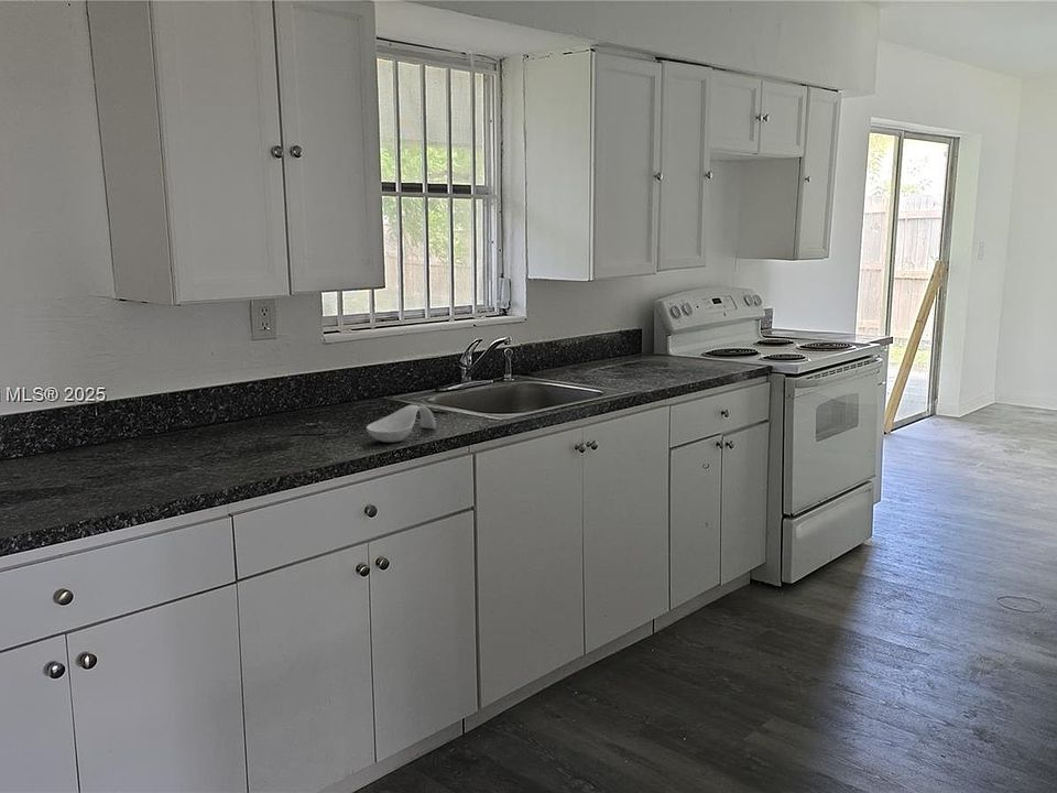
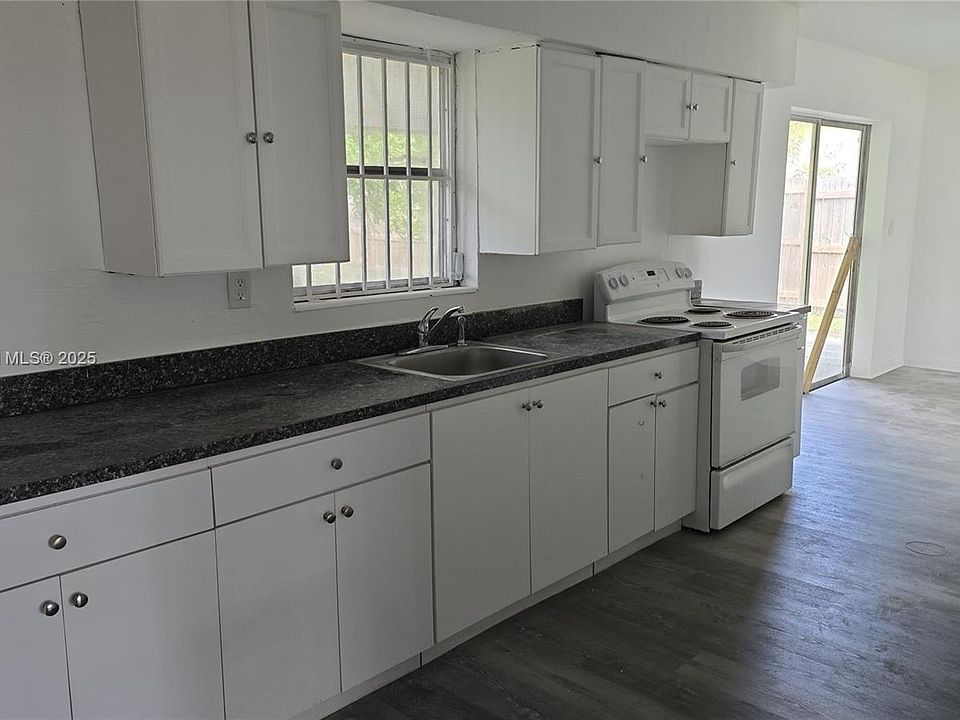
- spoon rest [366,404,437,443]
